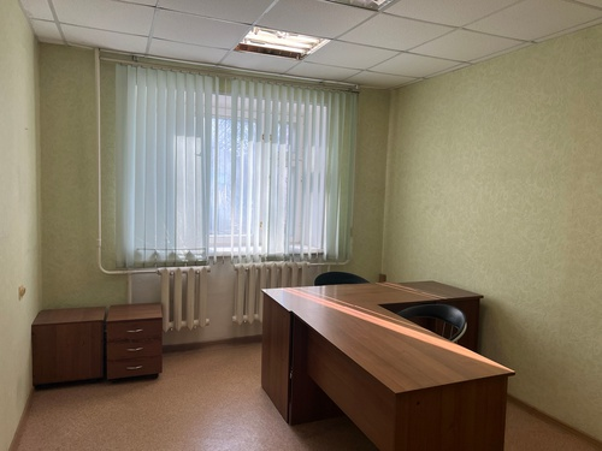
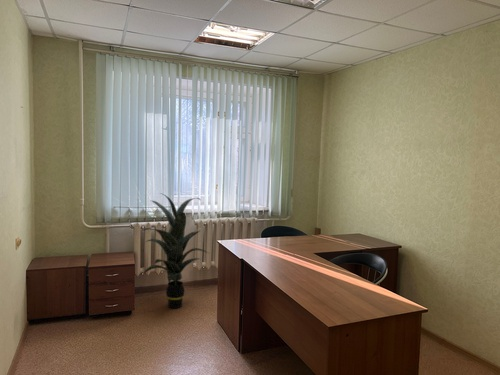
+ indoor plant [140,192,209,309]
